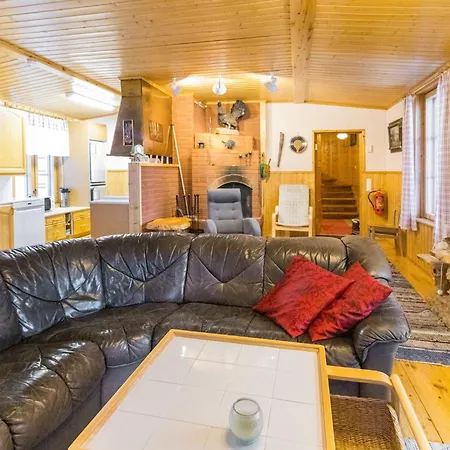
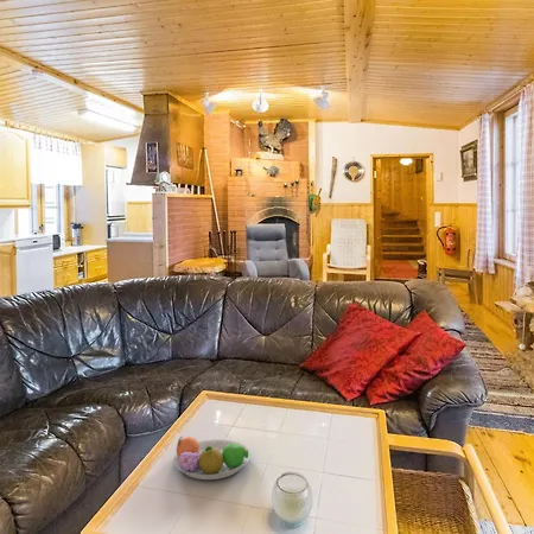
+ fruit bowl [172,436,252,481]
